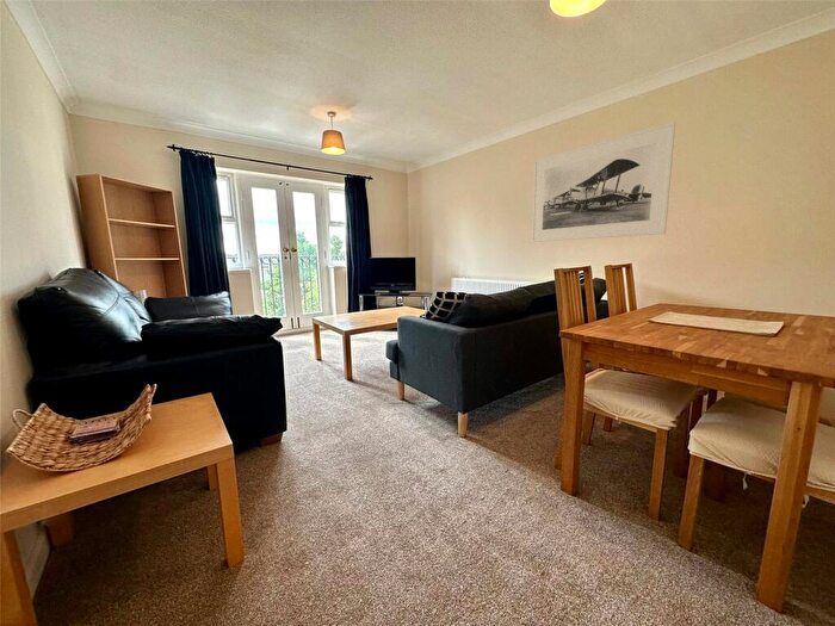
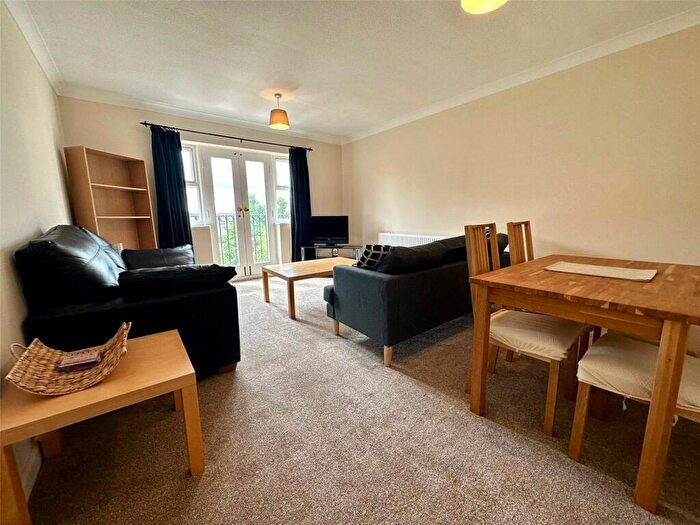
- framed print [531,120,676,243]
